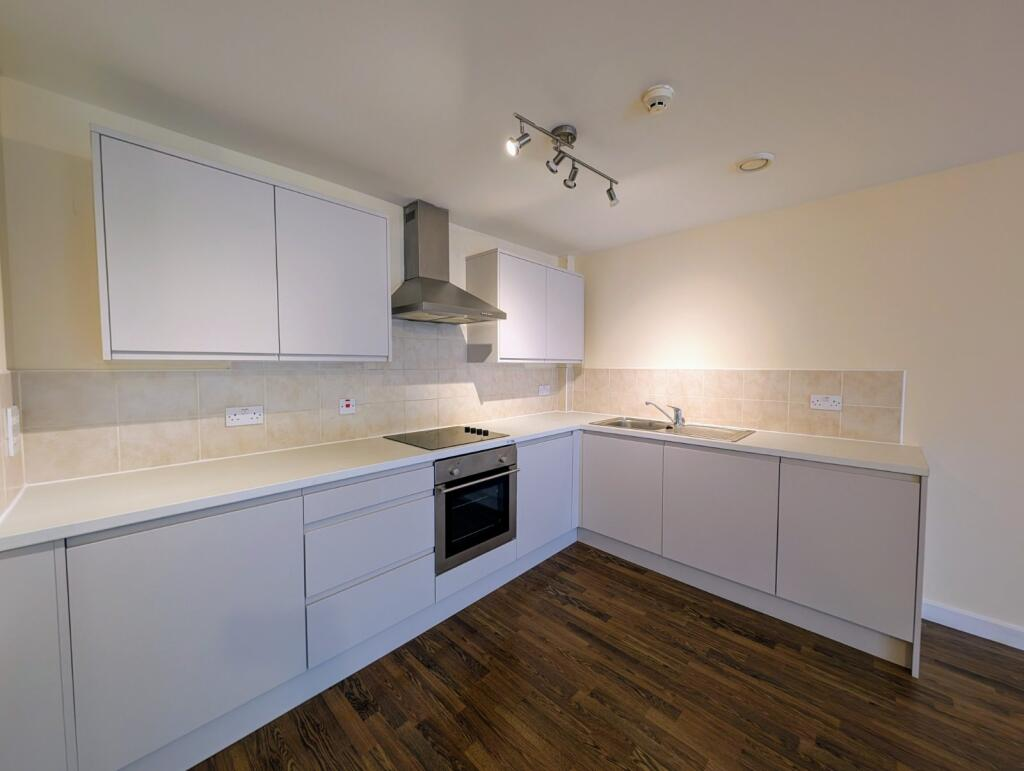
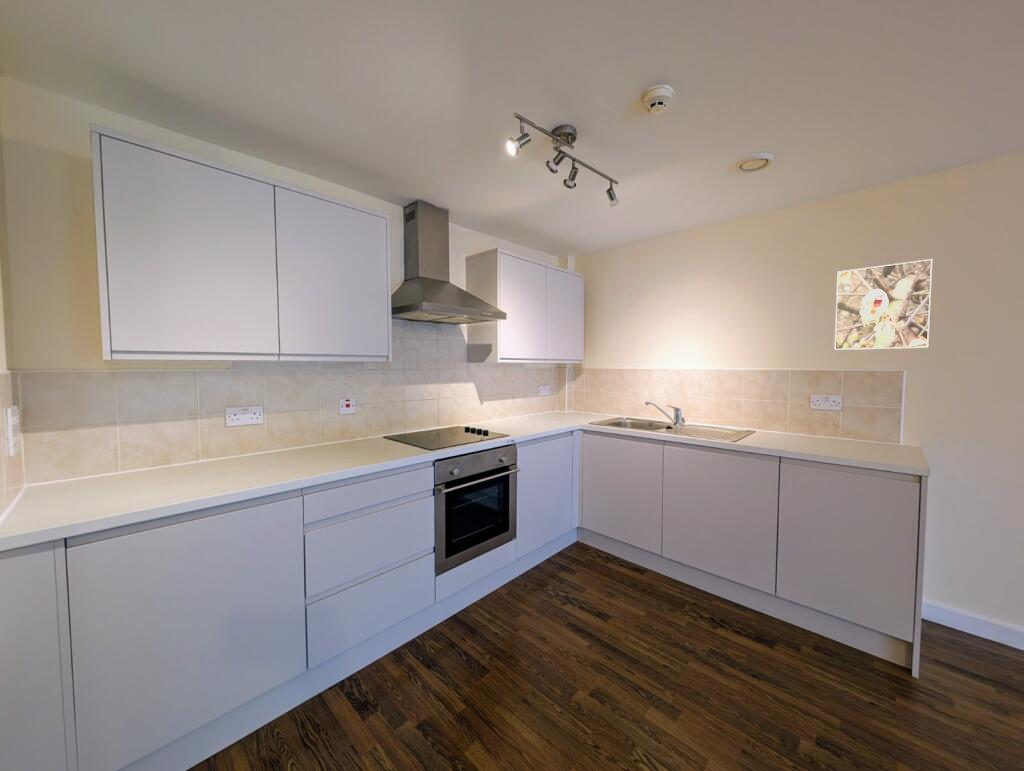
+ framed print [833,258,933,351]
